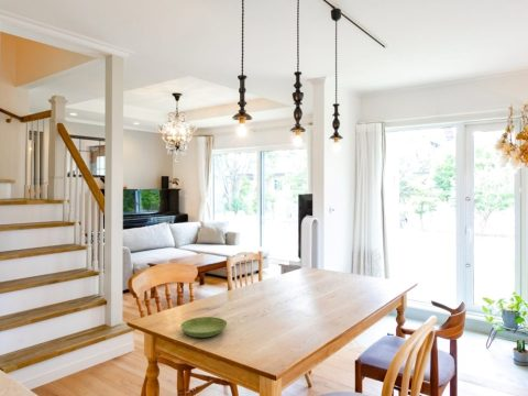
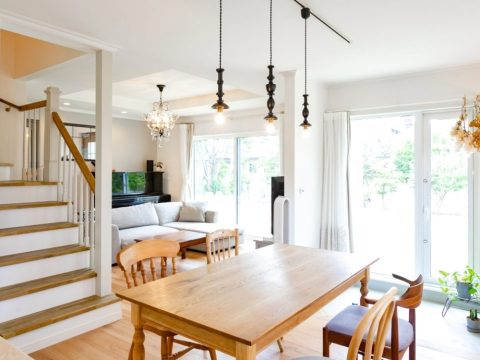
- saucer [179,316,228,339]
